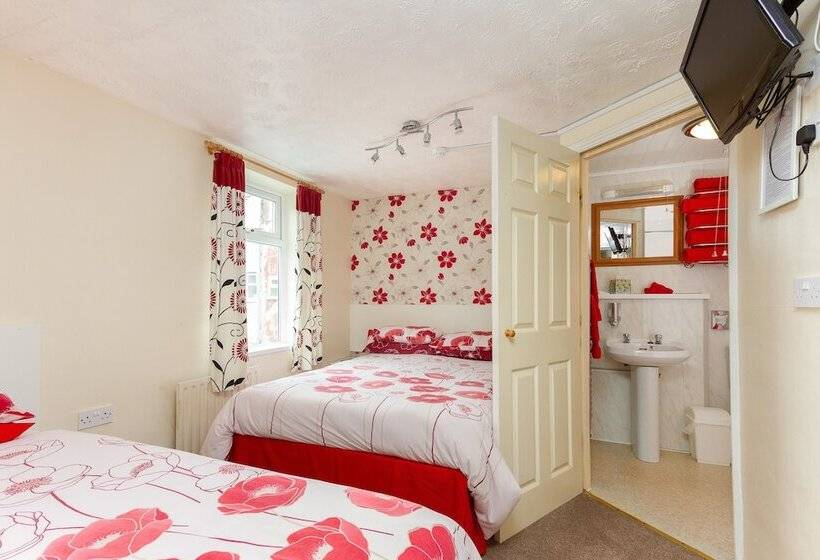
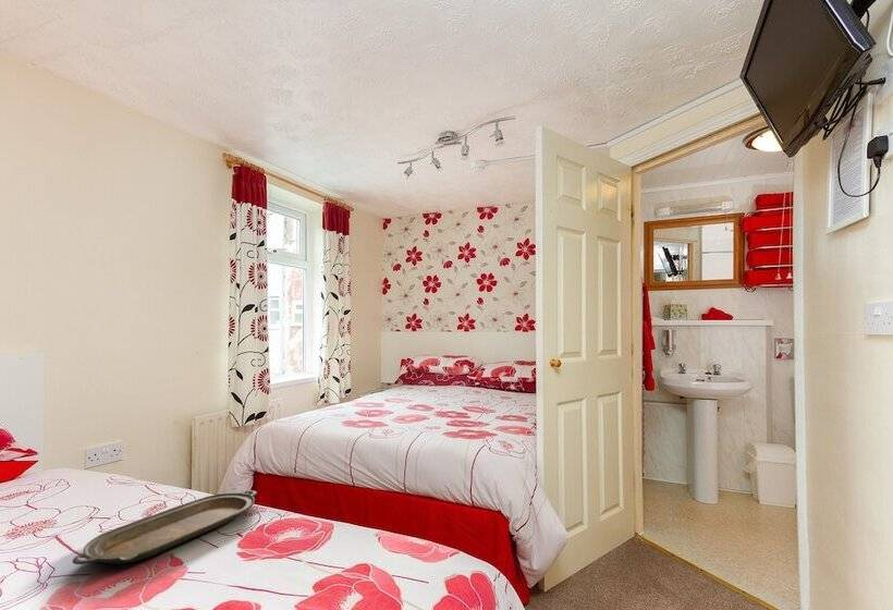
+ serving tray [72,489,258,565]
